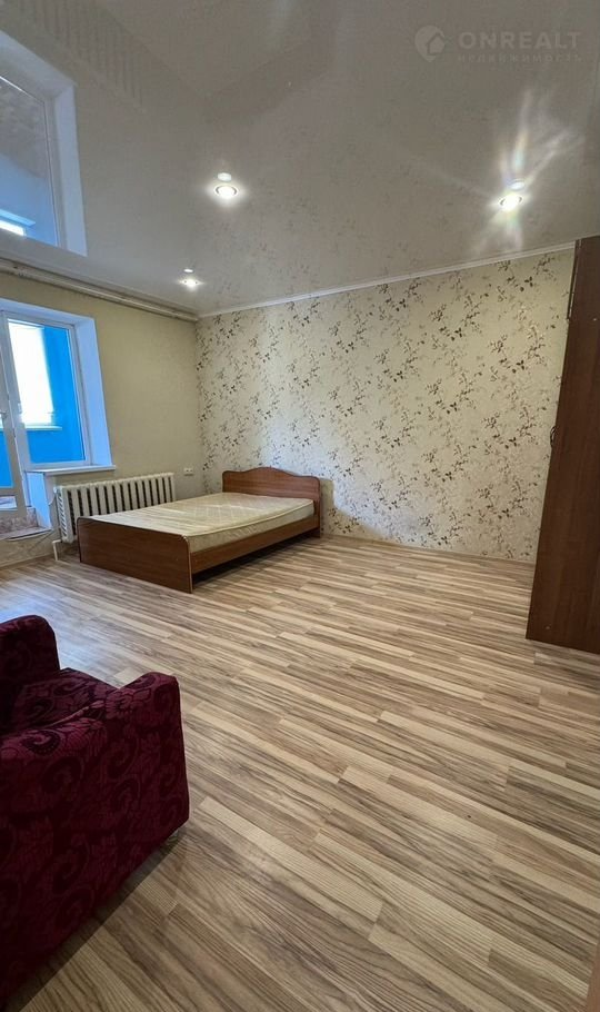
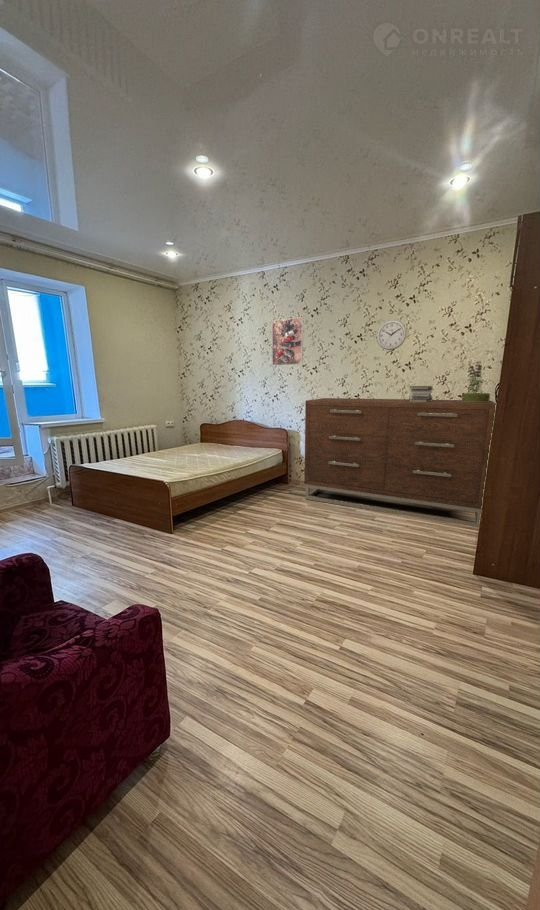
+ book stack [408,385,435,402]
+ wall clock [376,319,407,351]
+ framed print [271,316,304,366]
+ dresser [303,397,497,528]
+ potted plant [461,360,491,402]
